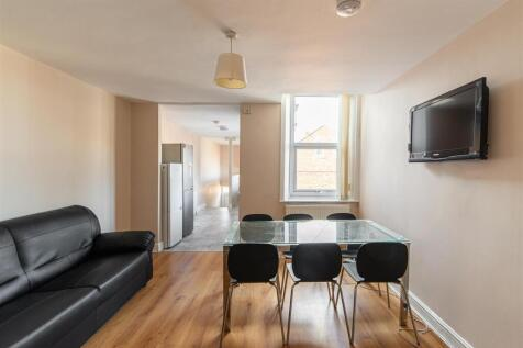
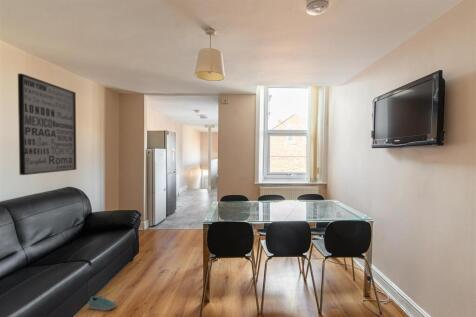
+ wall art [17,72,77,176]
+ sneaker [88,294,118,312]
